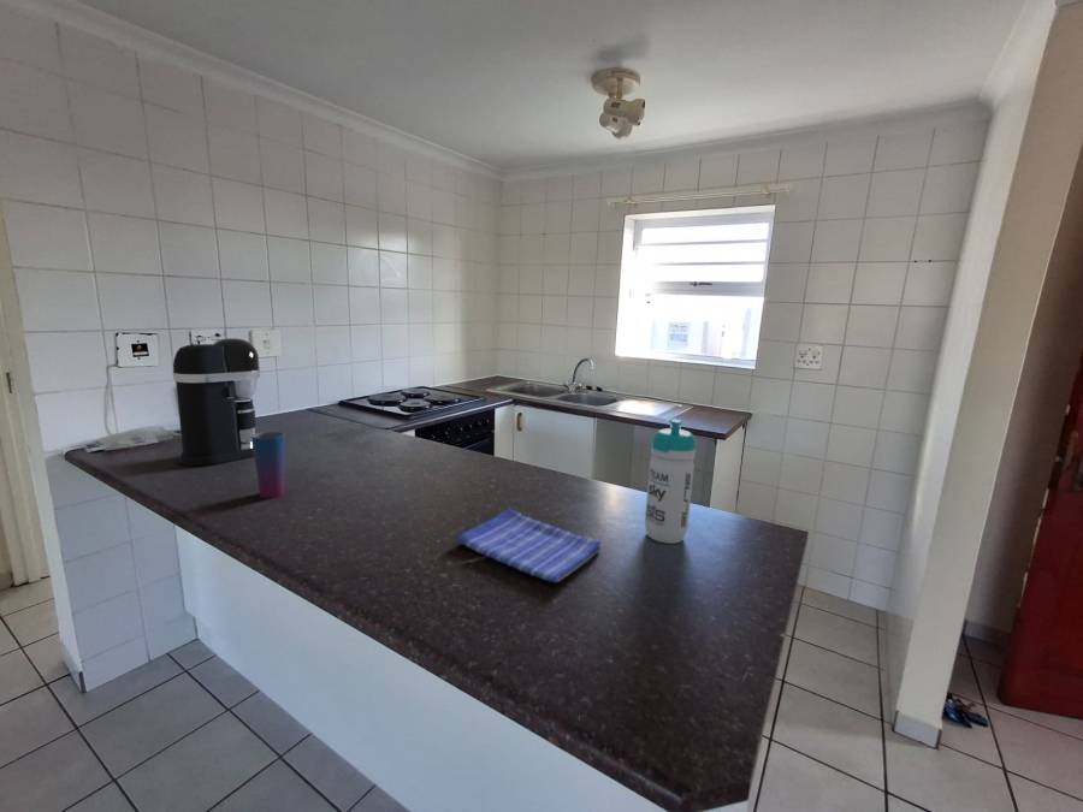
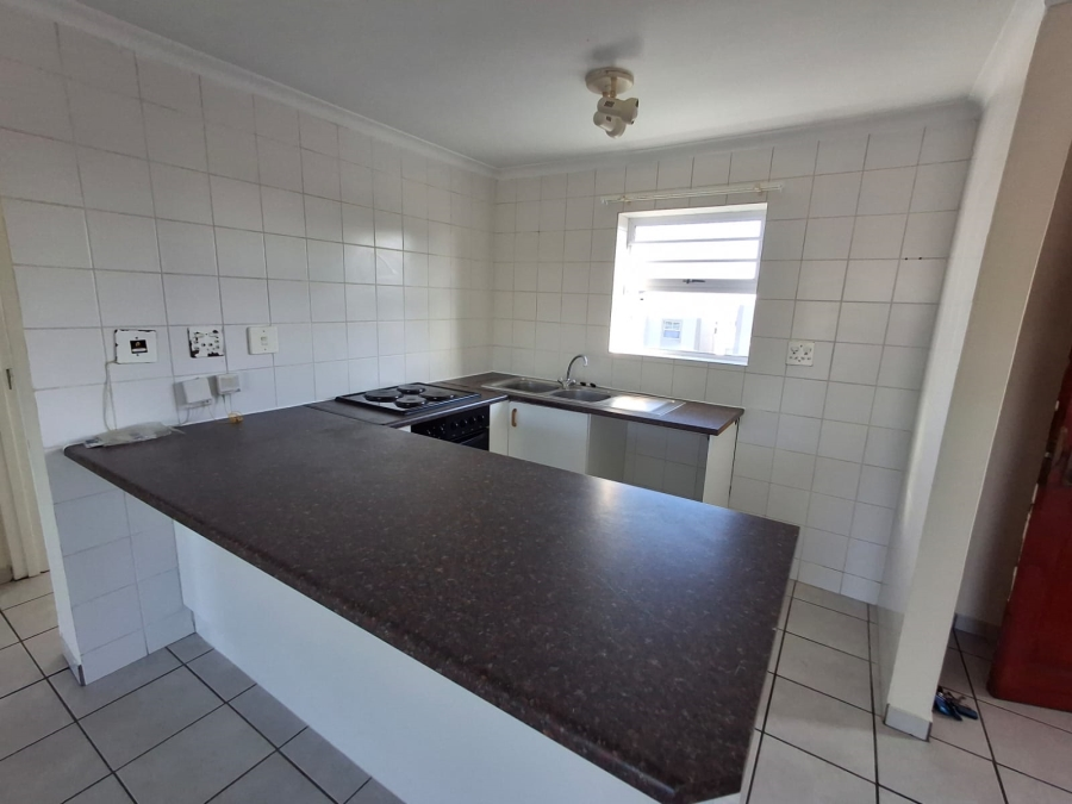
- water bottle [644,419,698,545]
- cup [251,429,286,499]
- coffee maker [171,337,261,467]
- dish towel [456,508,603,583]
